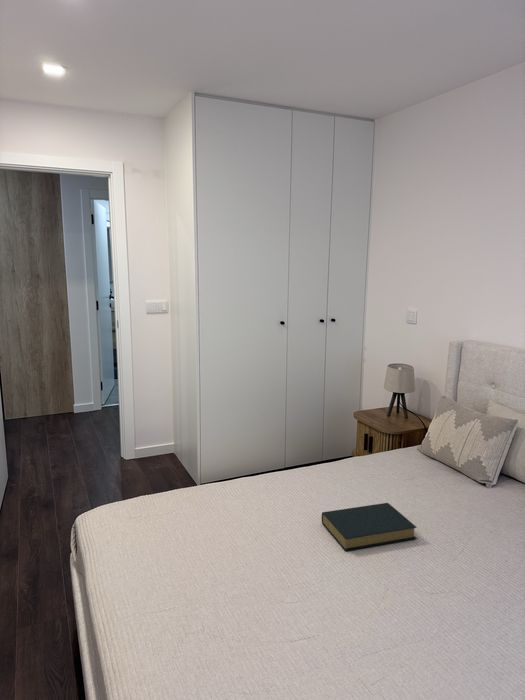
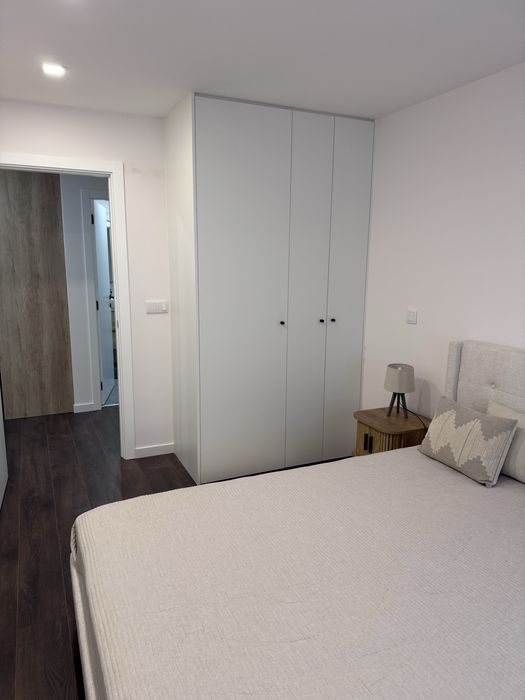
- hardback book [321,502,418,552]
